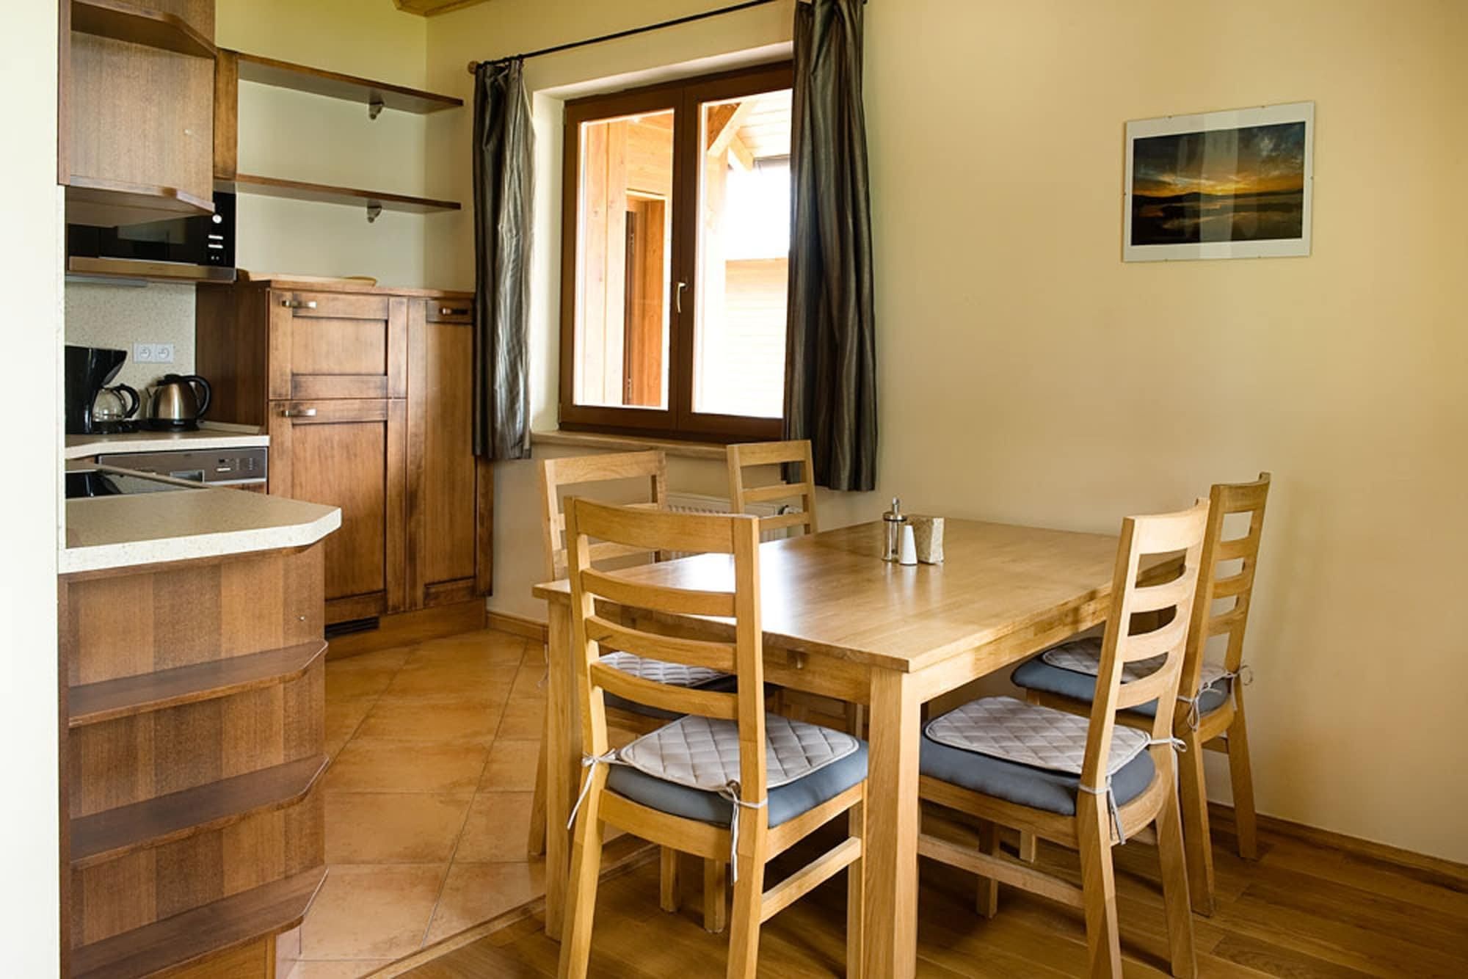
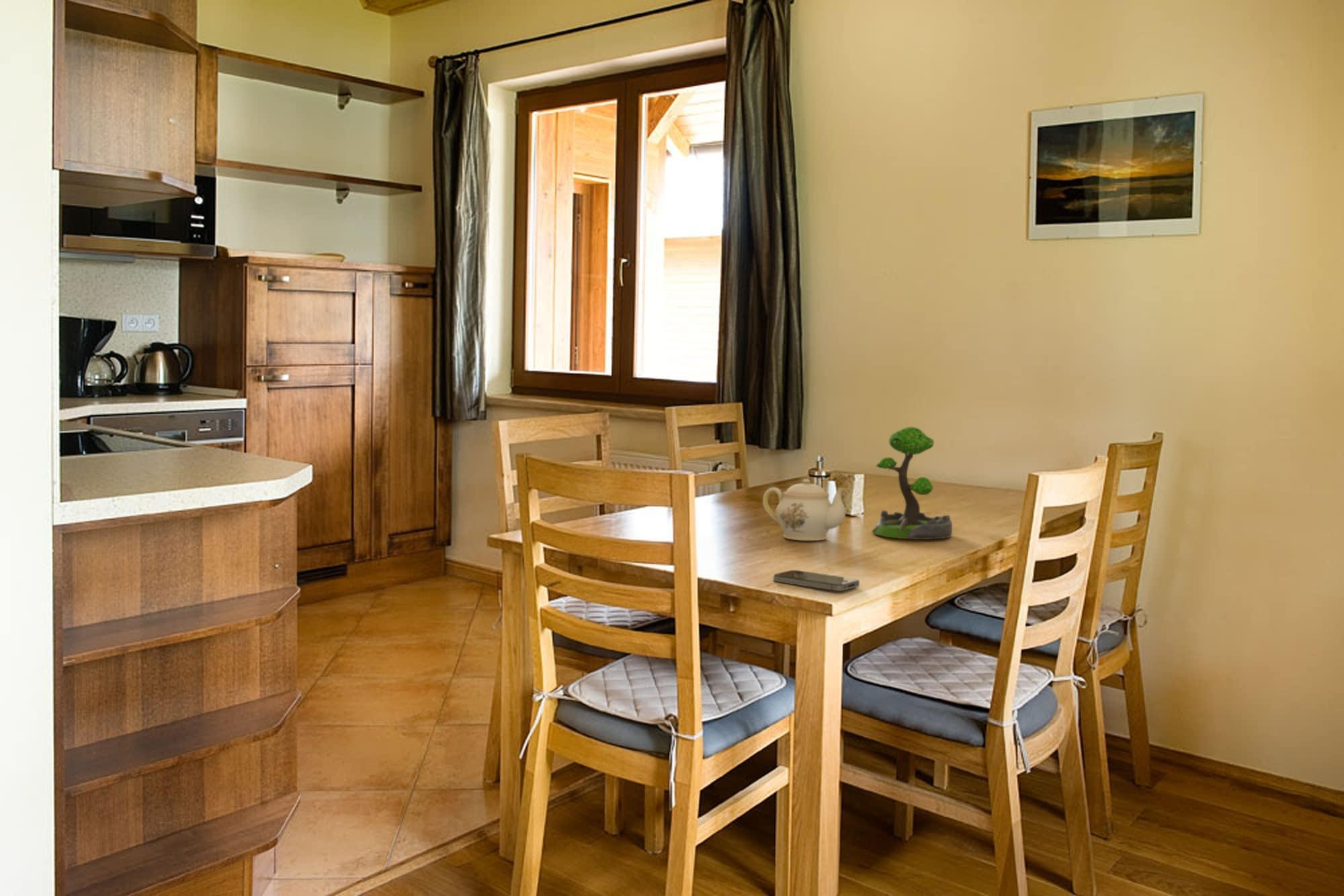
+ teapot [762,478,847,541]
+ plant [872,427,953,540]
+ smartphone [773,570,860,592]
